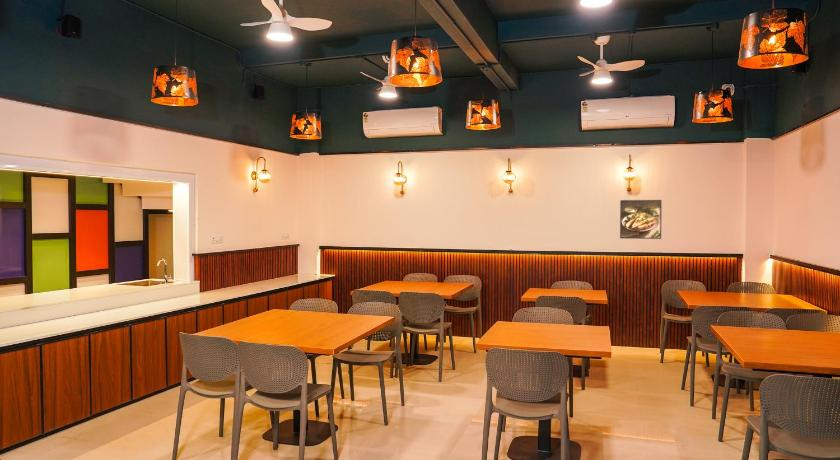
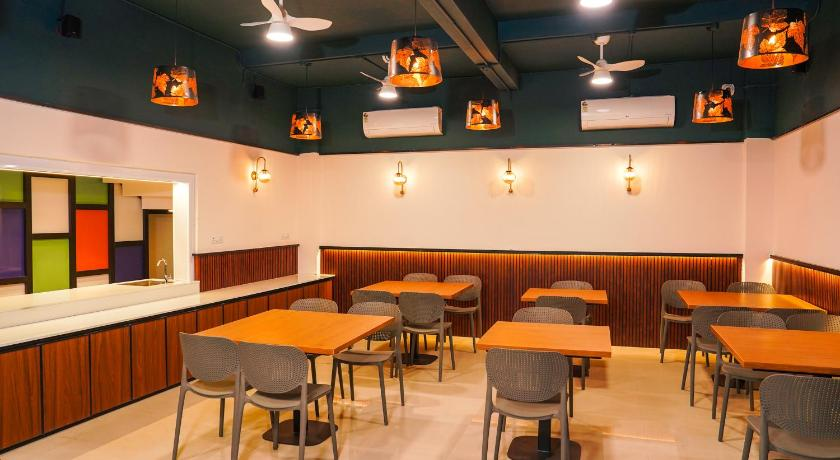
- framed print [619,199,663,240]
